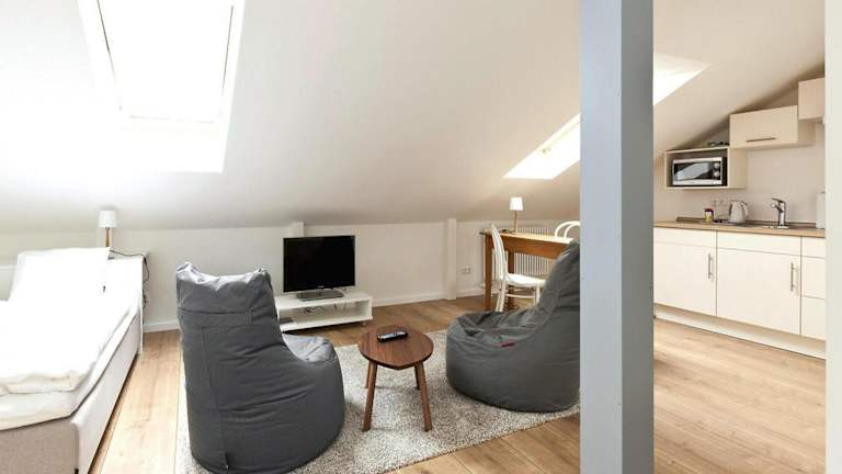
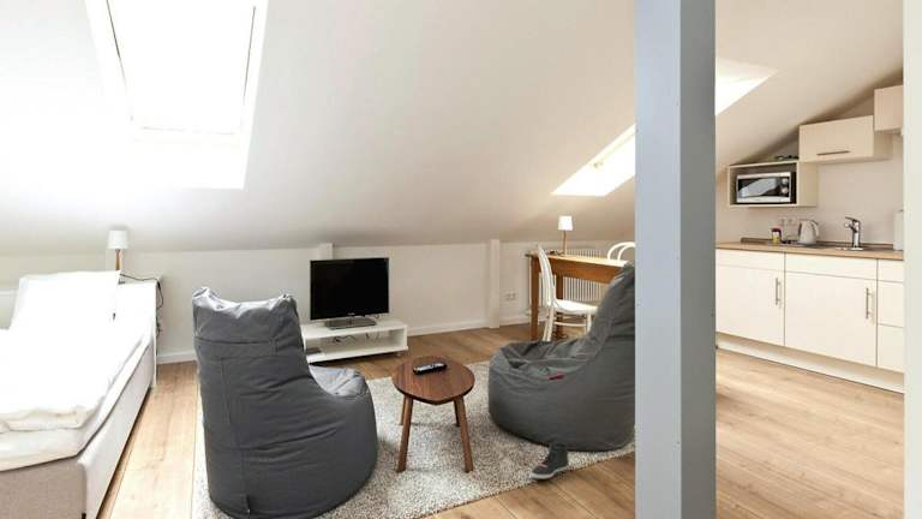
+ sneaker [529,442,570,479]
